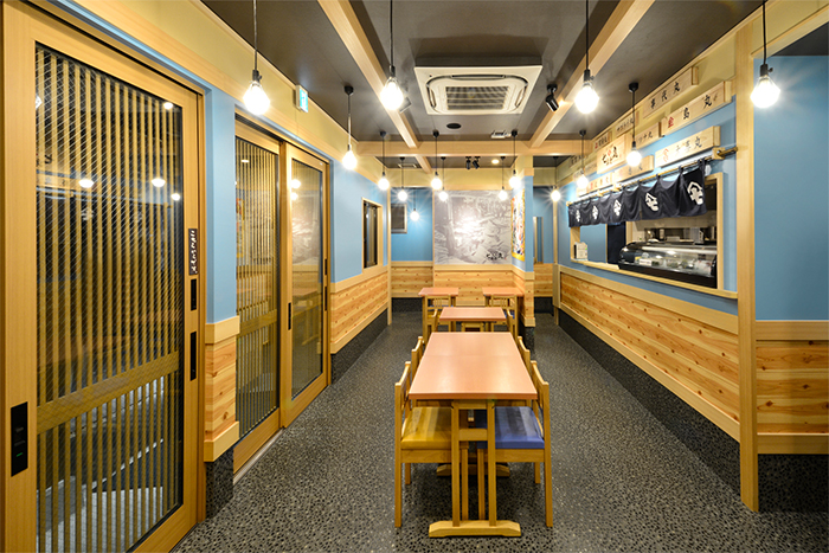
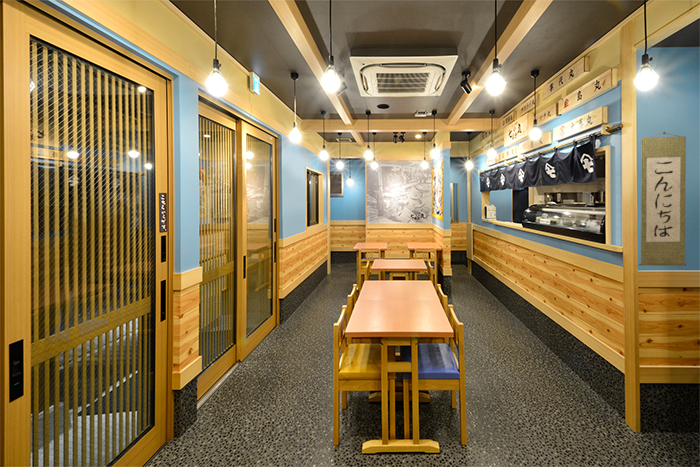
+ wall scroll [638,131,687,267]
